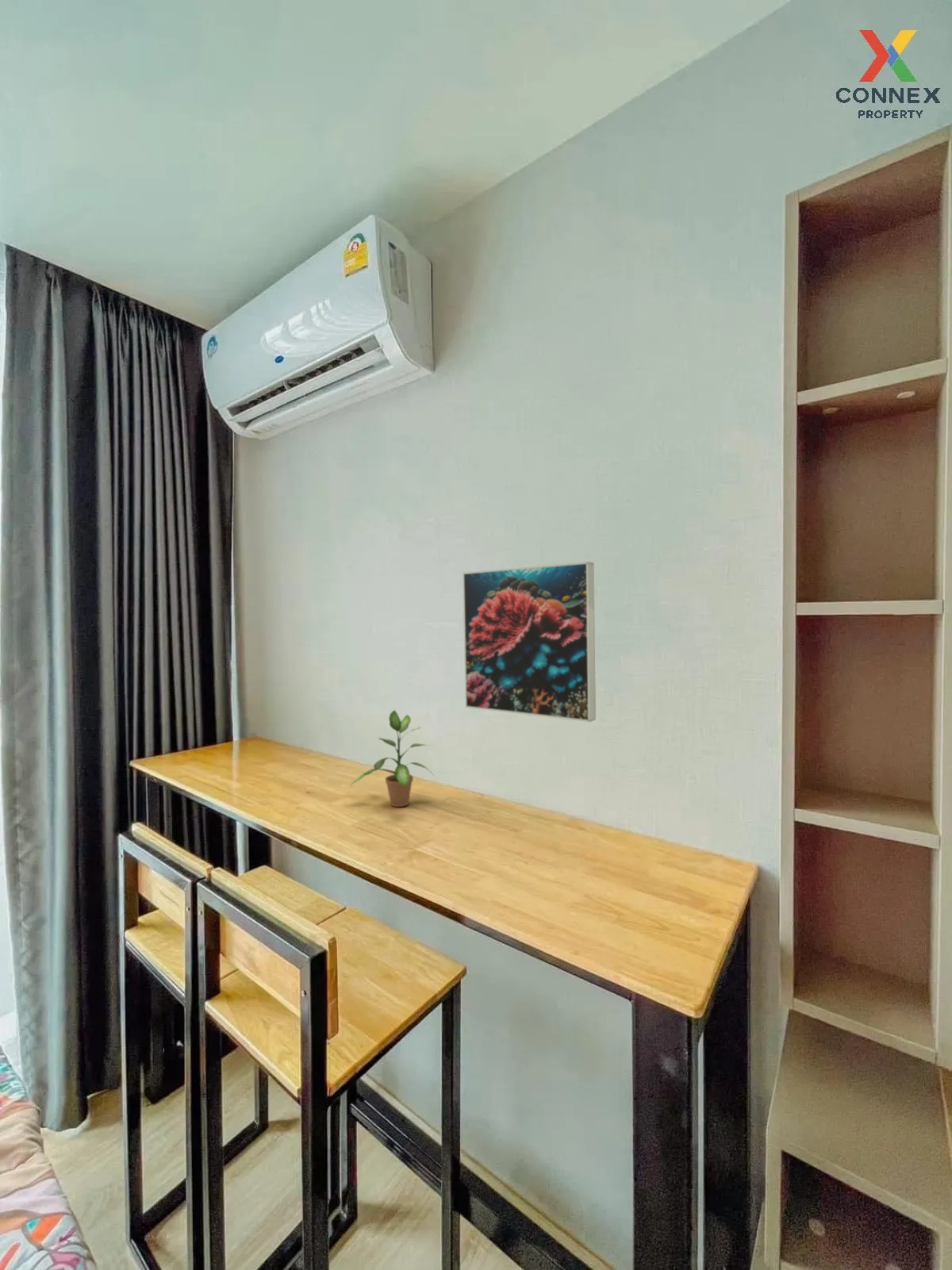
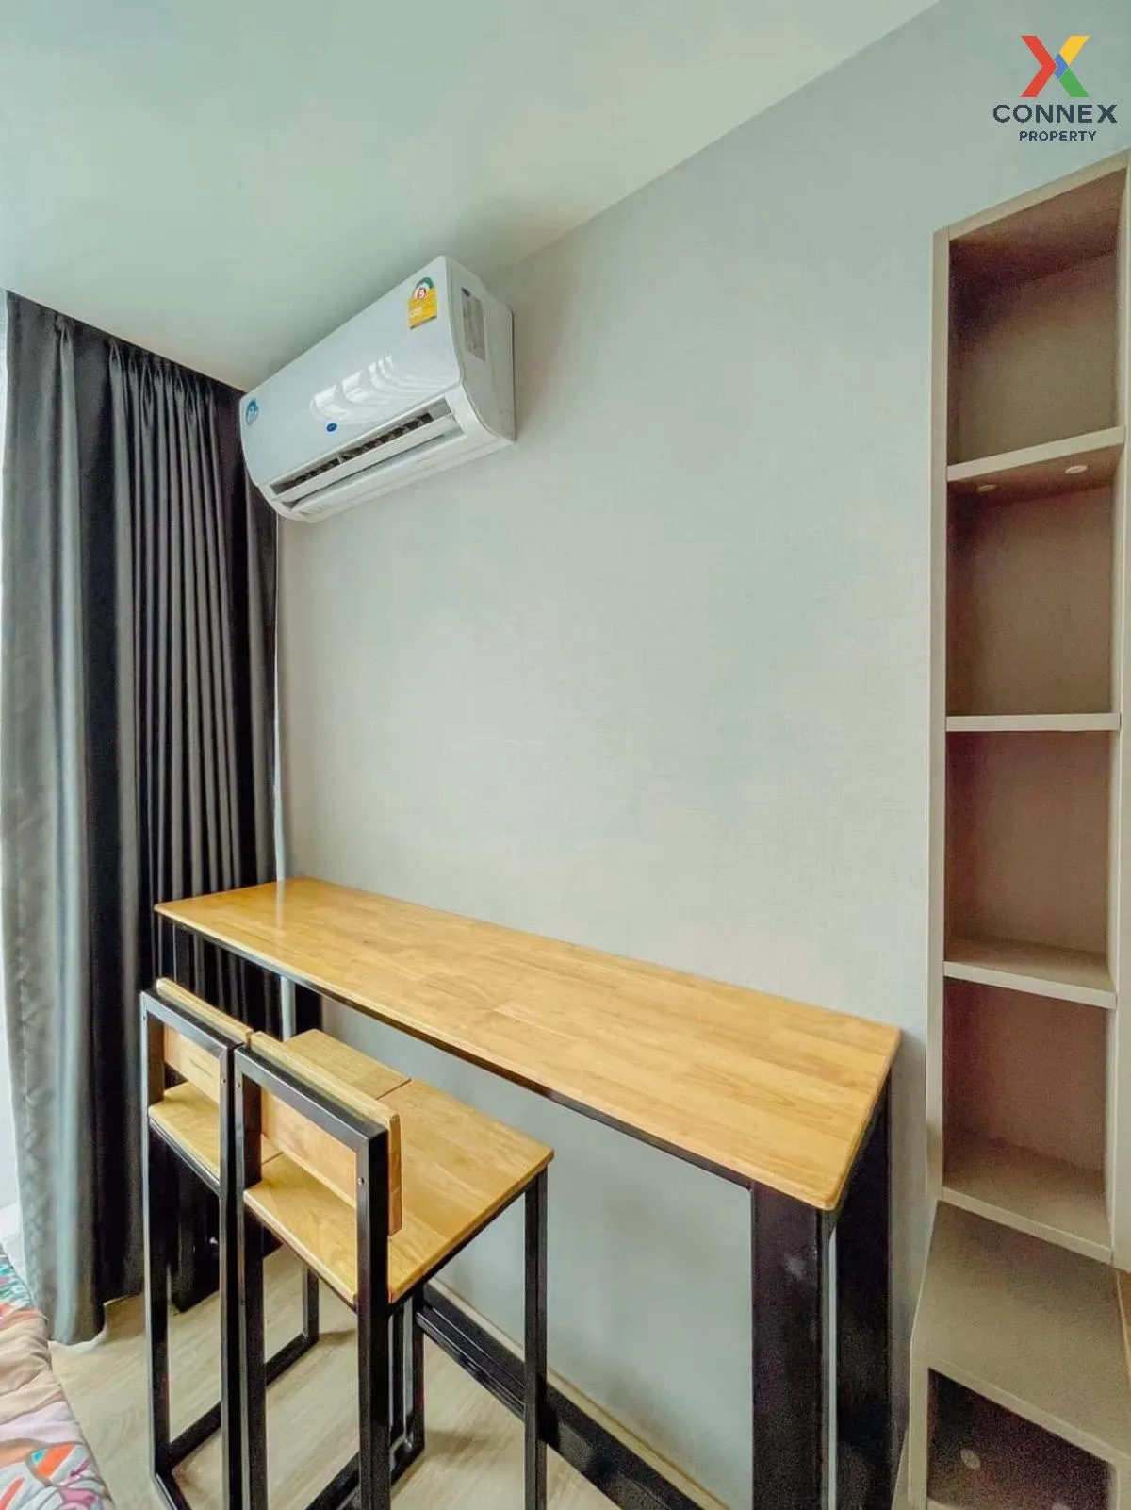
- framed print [462,561,597,723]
- potted plant [349,709,435,808]
